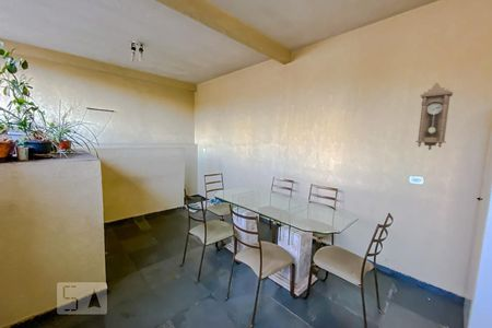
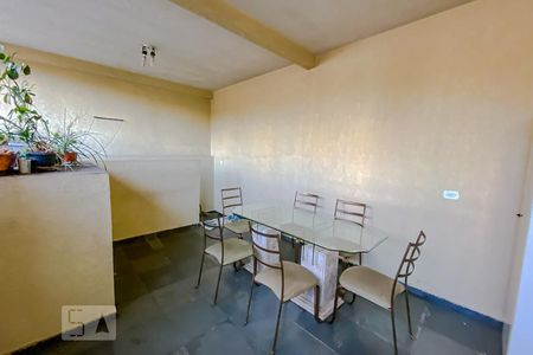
- pendulum clock [414,82,454,151]
